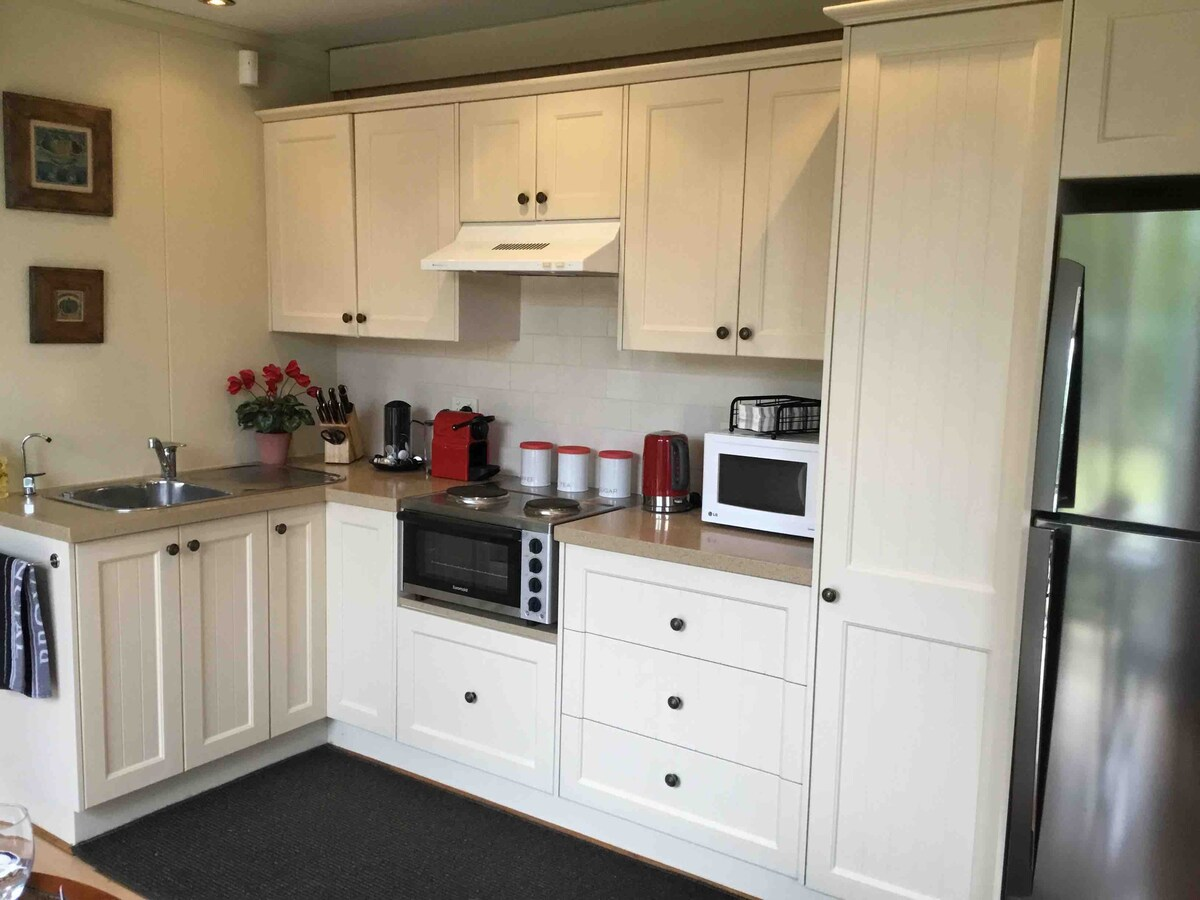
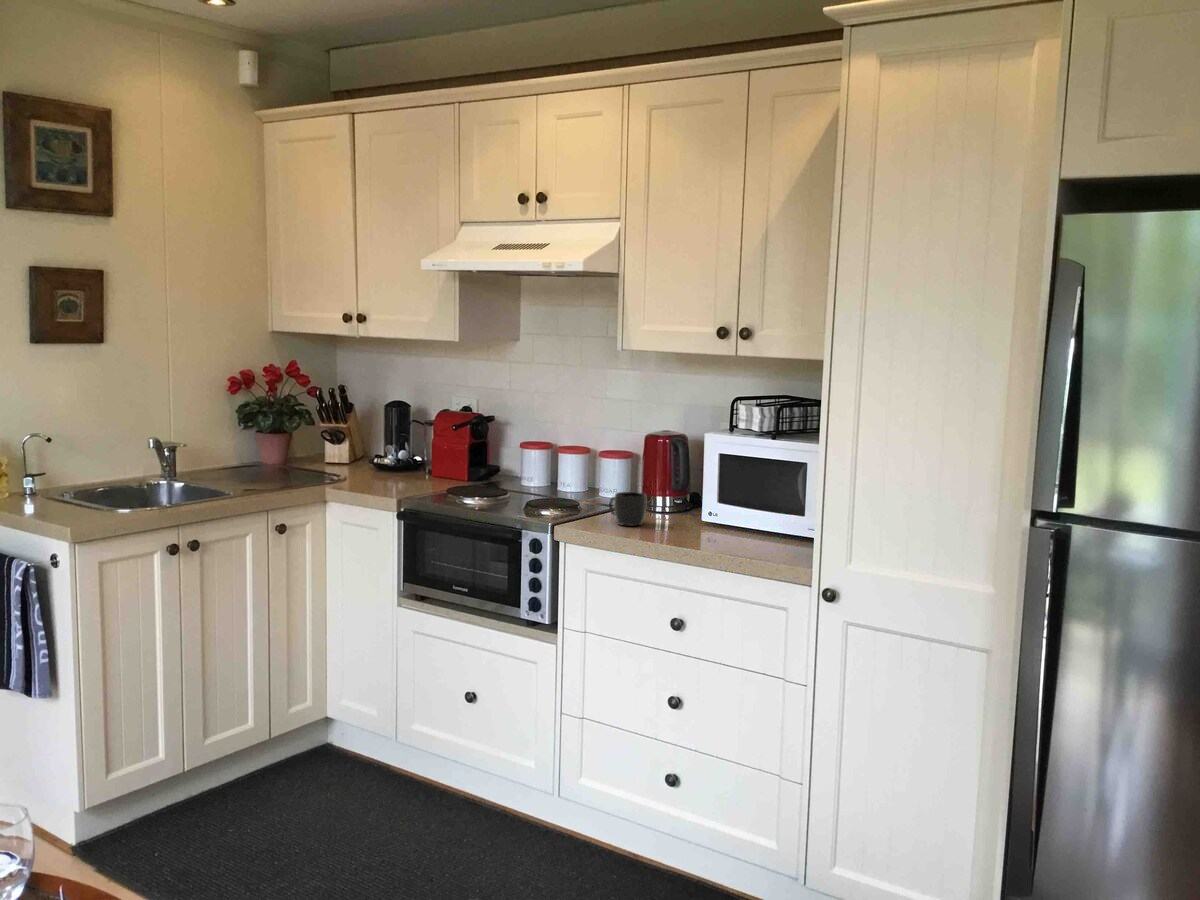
+ mug [608,491,648,527]
